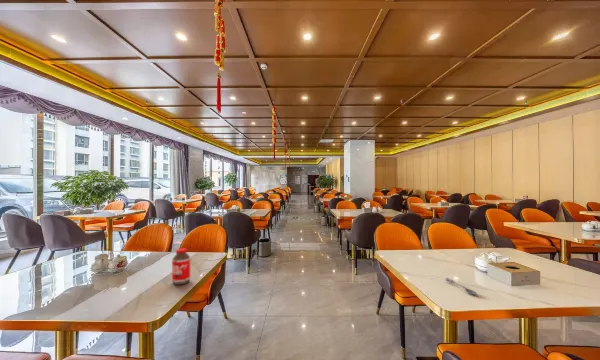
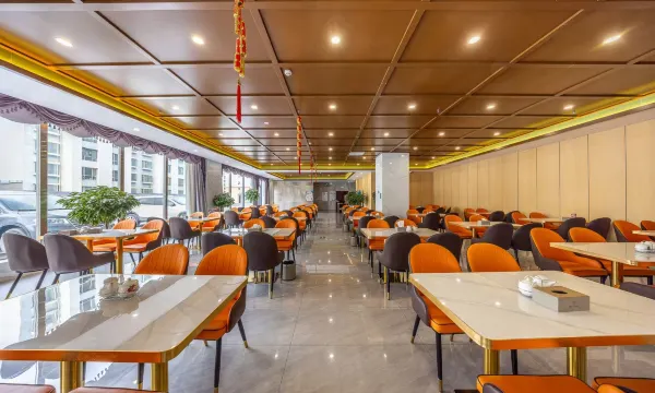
- soupspoon [445,277,478,296]
- bottle [171,247,192,286]
